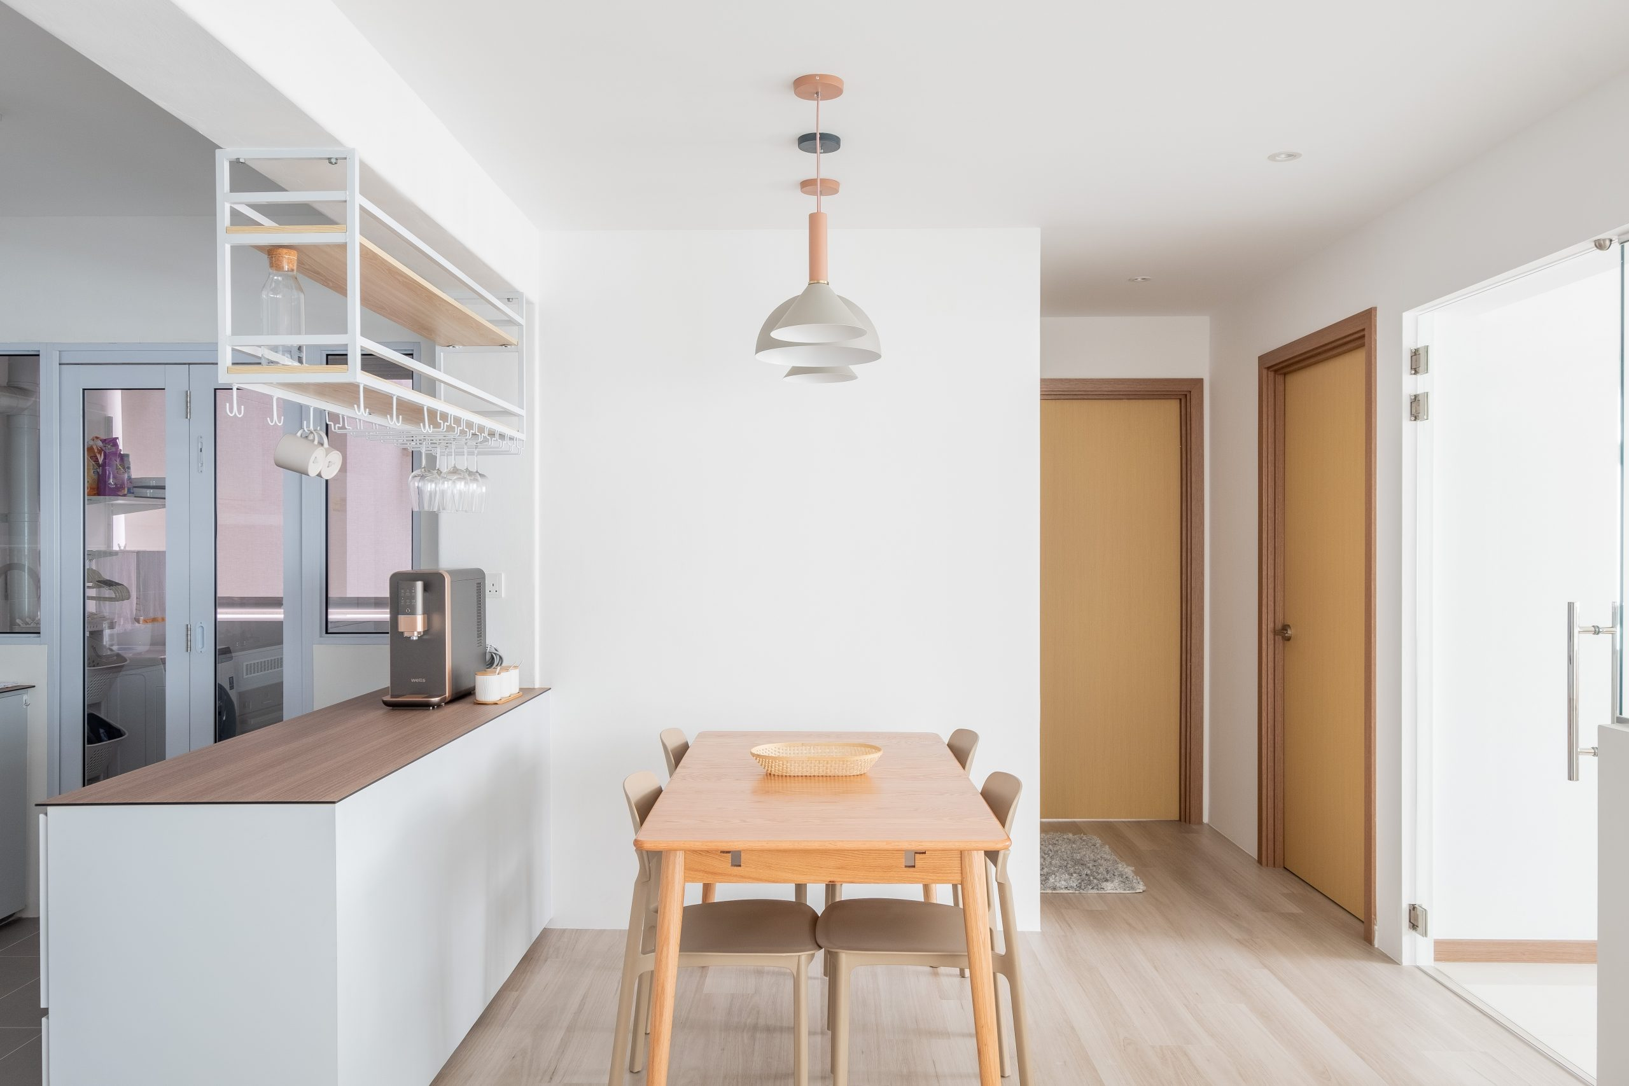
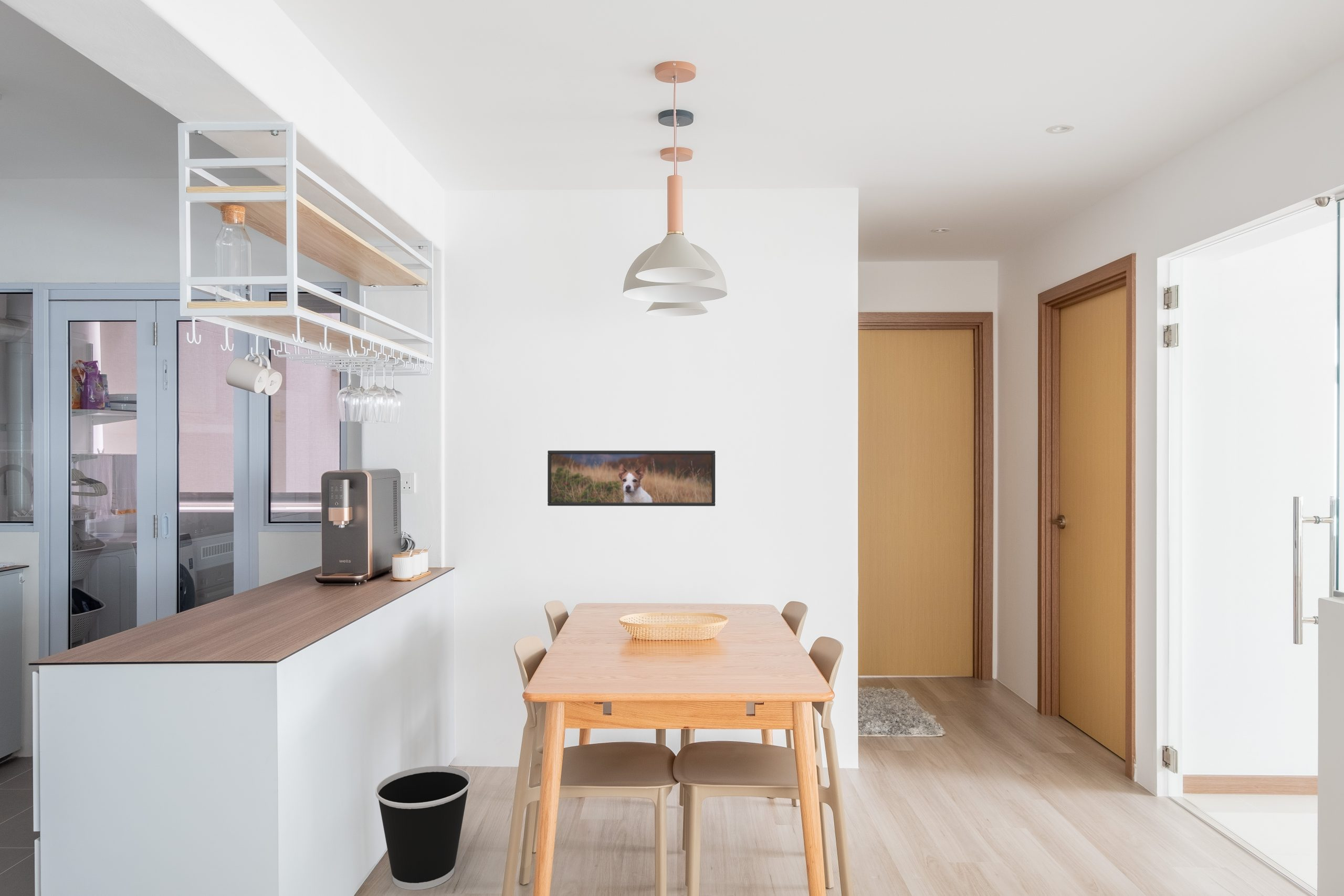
+ wastebasket [375,765,471,891]
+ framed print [547,450,716,507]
